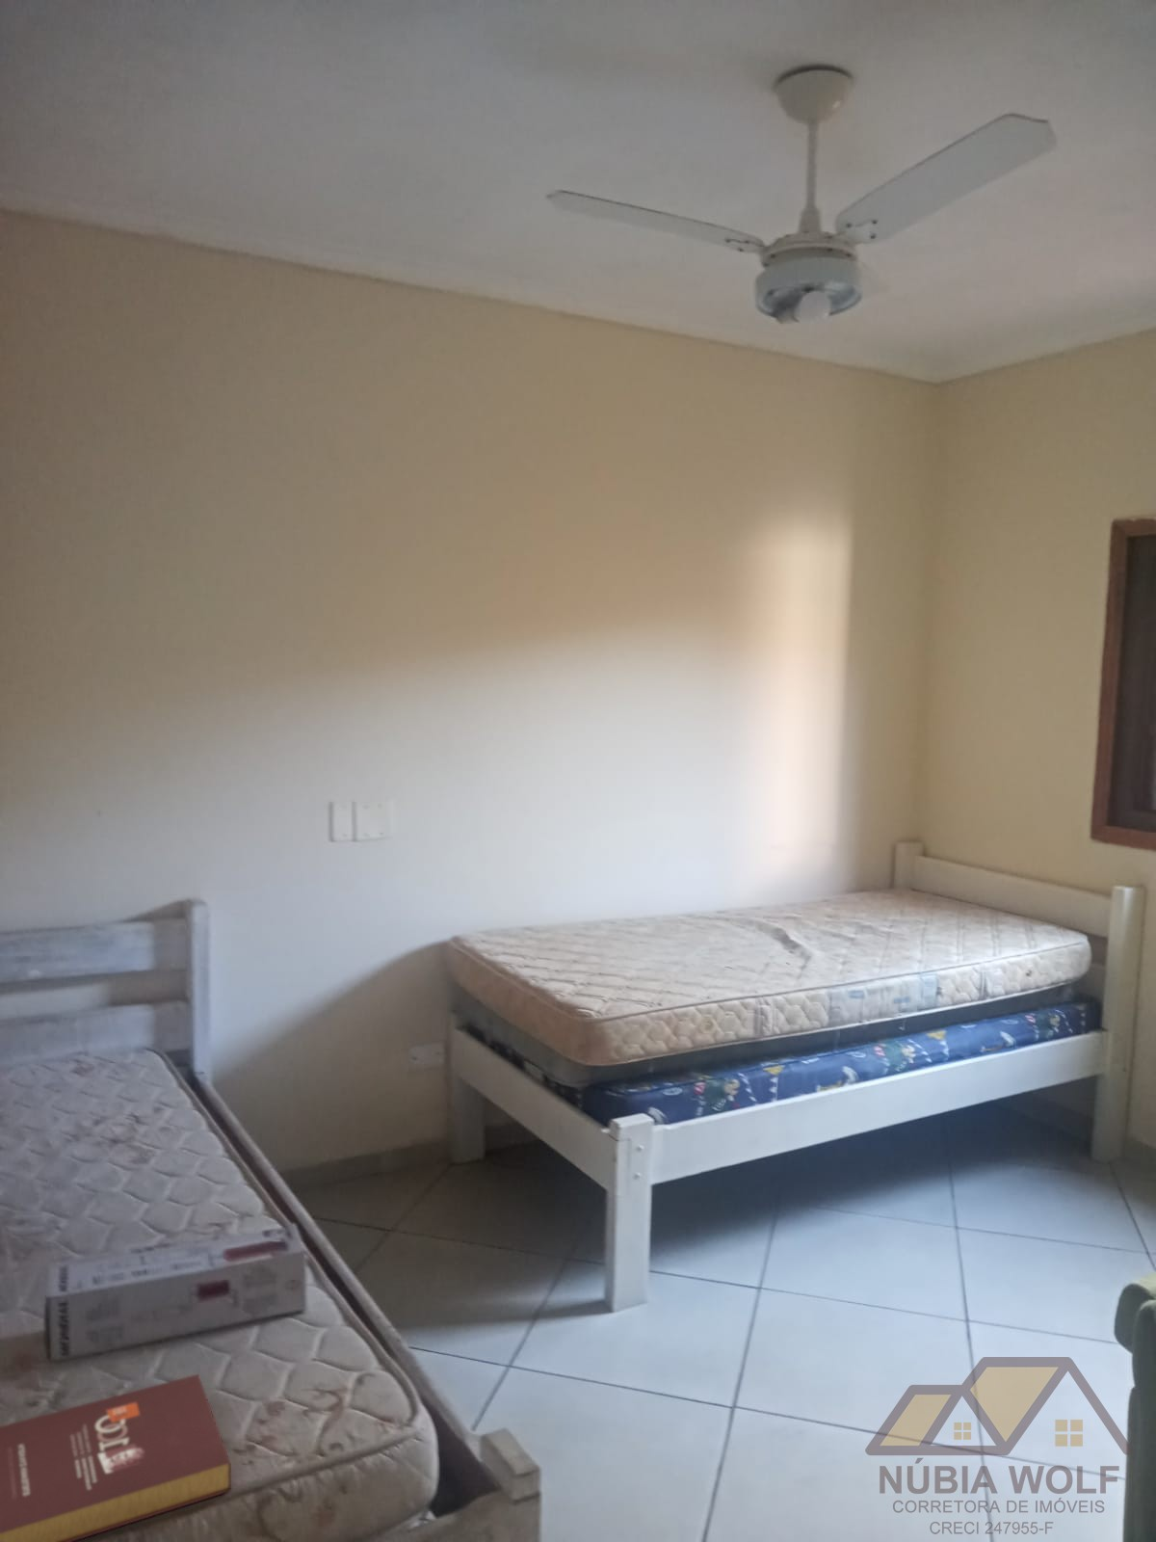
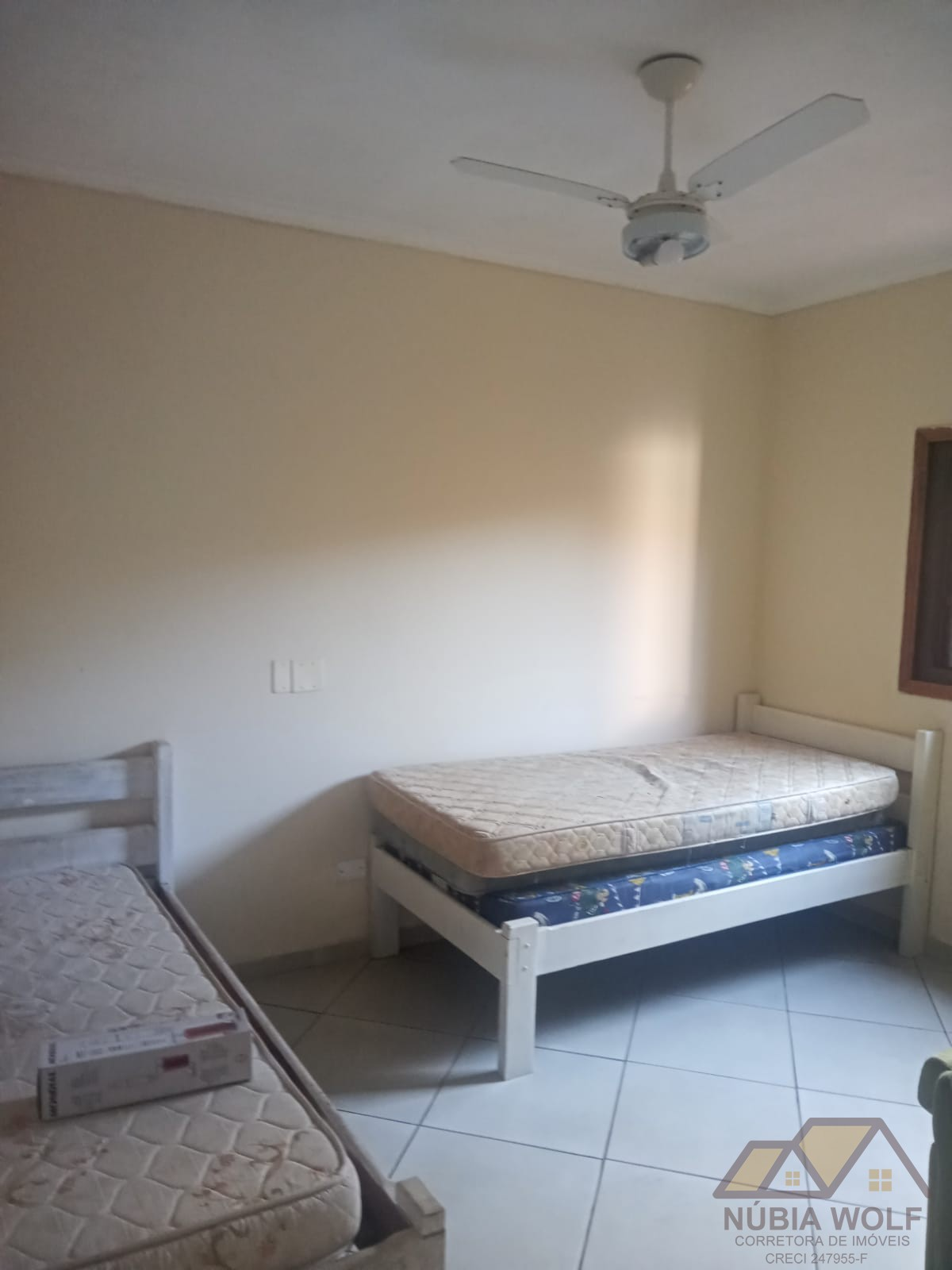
- book [0,1373,232,1542]
